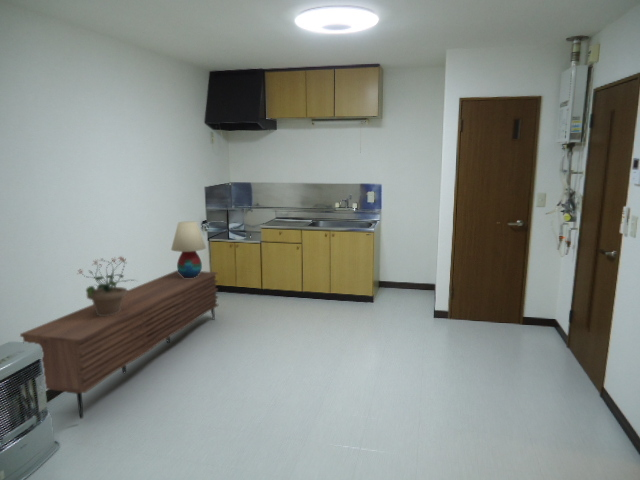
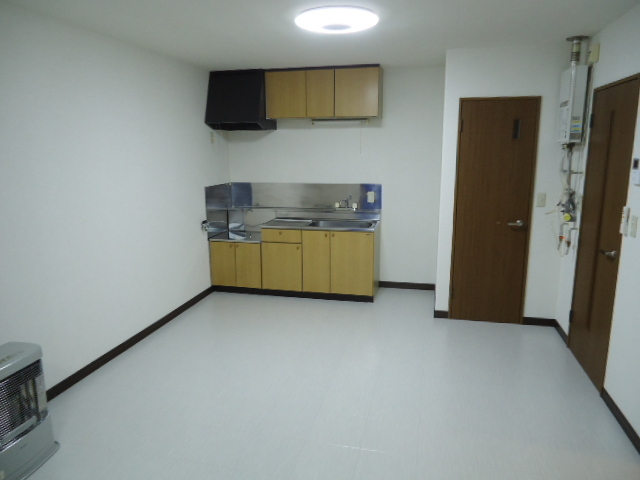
- sideboard [19,269,219,420]
- potted plant [77,255,138,316]
- table lamp [170,220,207,278]
